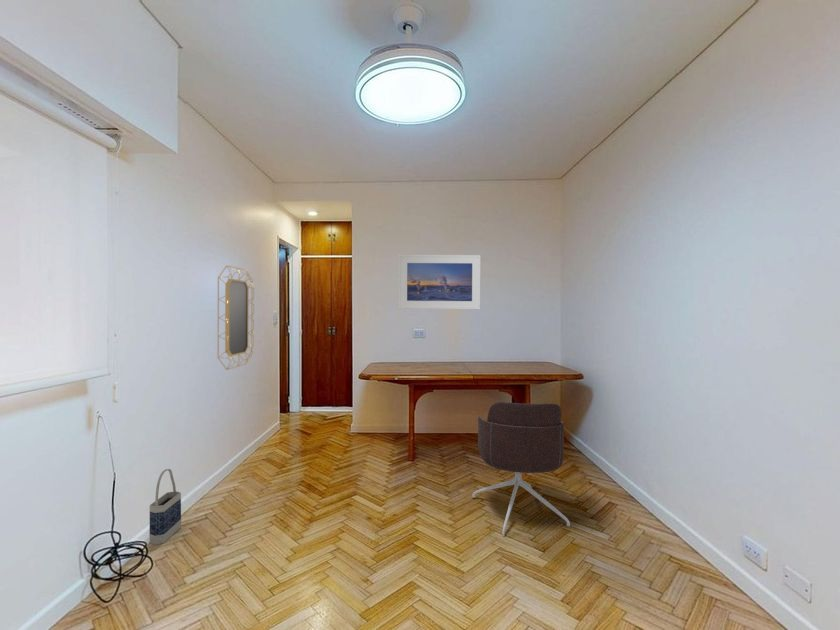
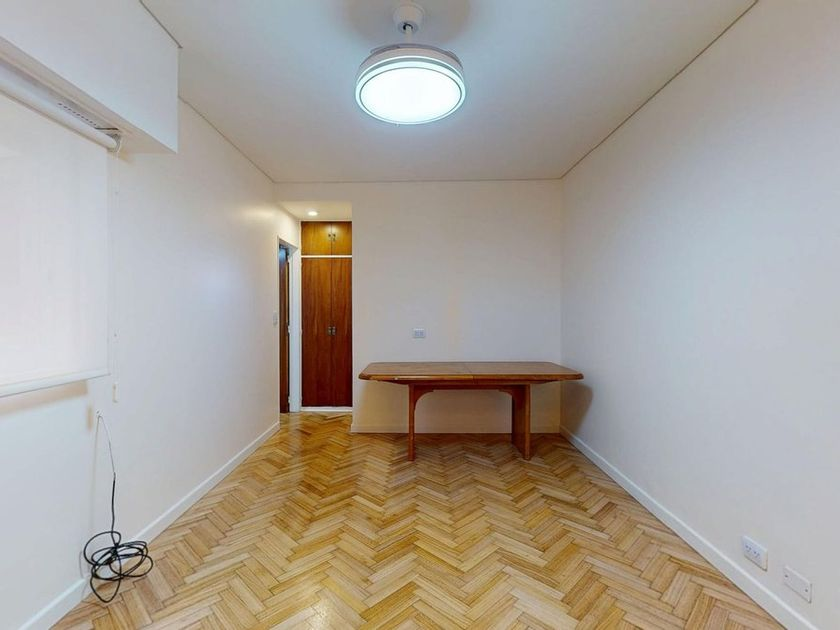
- office chair [471,401,571,537]
- home mirror [217,264,255,371]
- bag [149,468,182,546]
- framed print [398,254,482,310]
